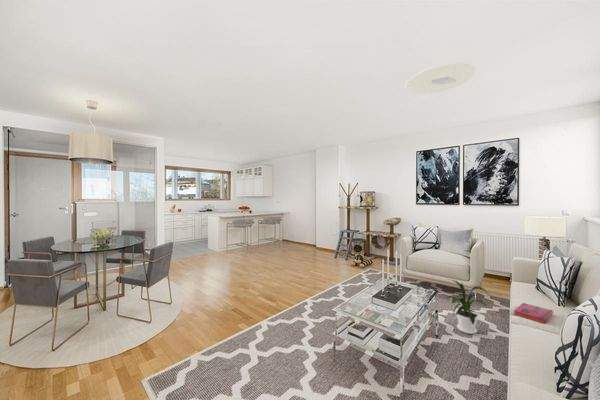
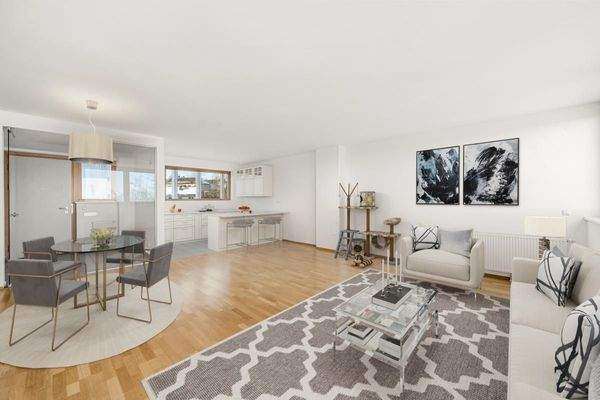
- hardback book [513,302,554,325]
- ceiling light [405,62,477,94]
- house plant [440,278,489,335]
